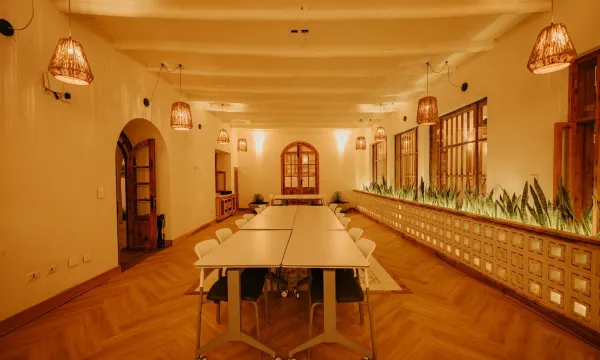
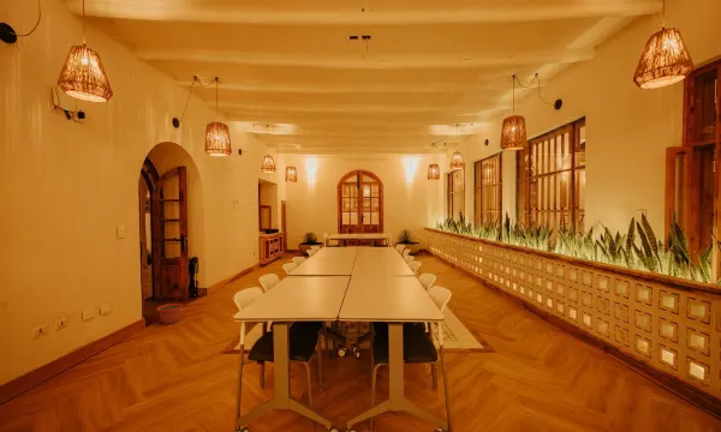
+ plant pot [155,302,184,325]
